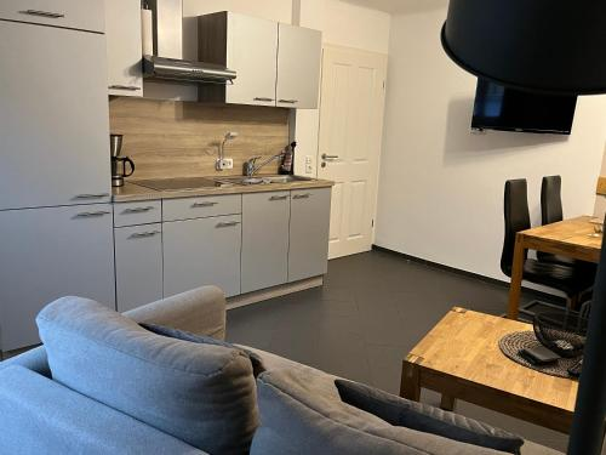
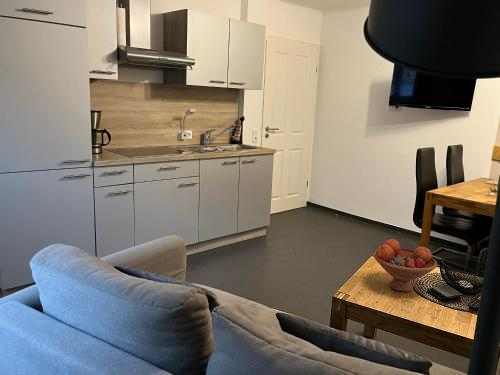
+ fruit bowl [372,238,438,293]
